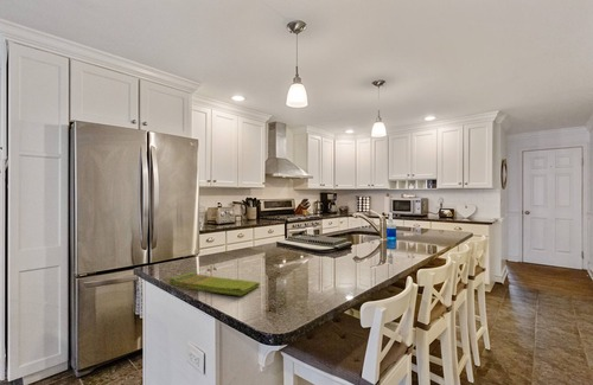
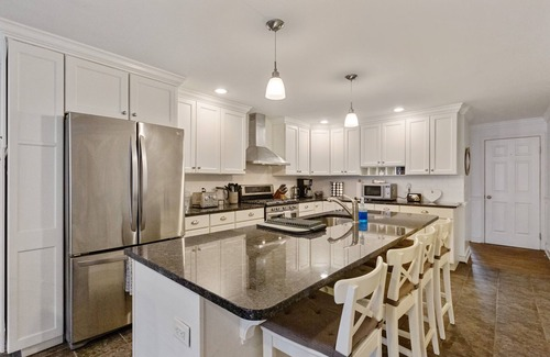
- dish towel [167,271,261,296]
